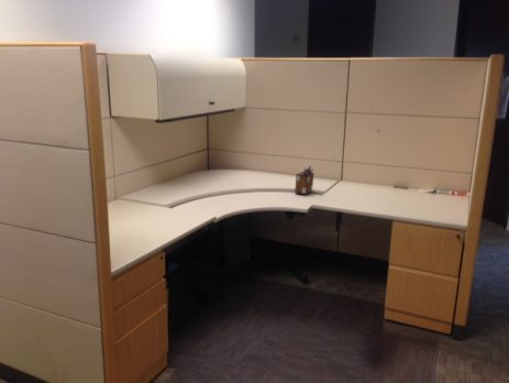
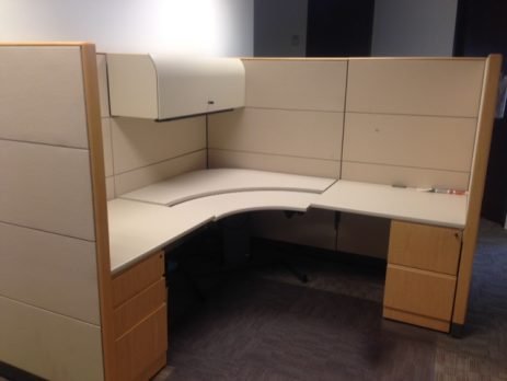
- desk organizer [294,165,314,196]
